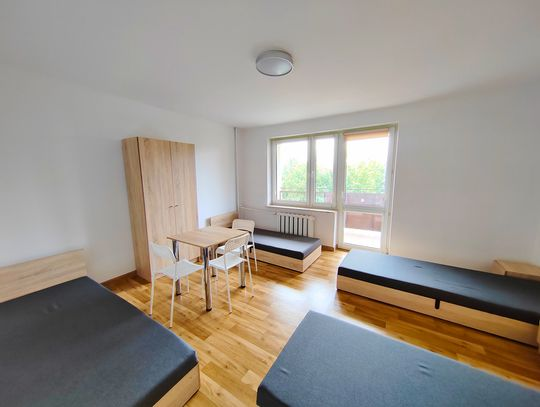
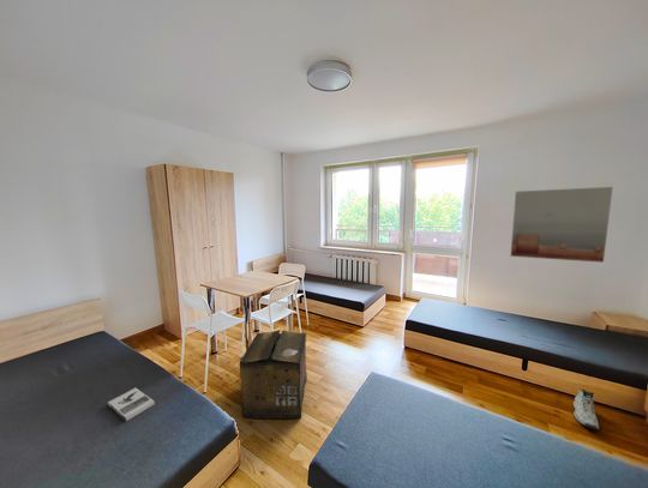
+ book [107,387,156,422]
+ cardboard box [239,329,308,421]
+ wall art [510,186,614,264]
+ sneaker [572,388,600,430]
